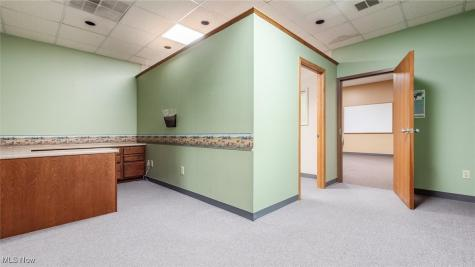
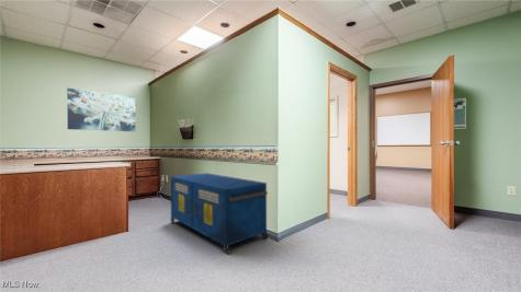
+ storage cabinet [170,172,269,255]
+ wall art [66,86,136,132]
